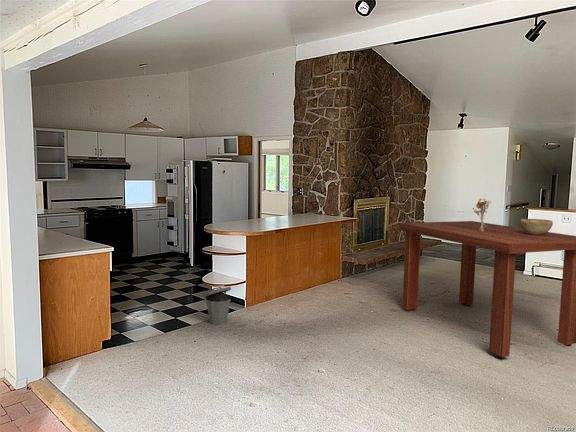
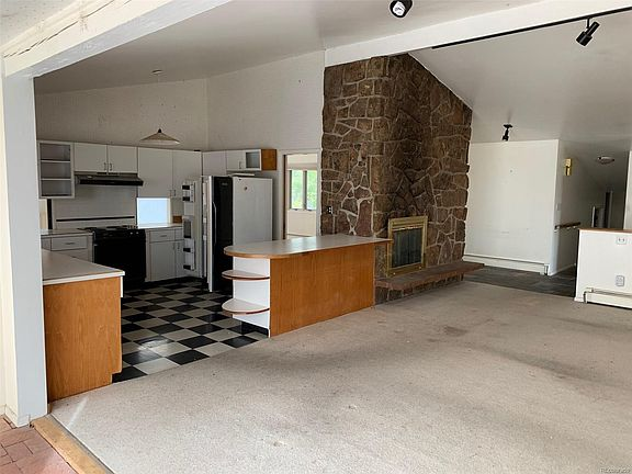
- bouquet [472,198,492,232]
- dining table [398,220,576,359]
- trash can [202,286,232,325]
- decorative bowl [519,218,554,235]
